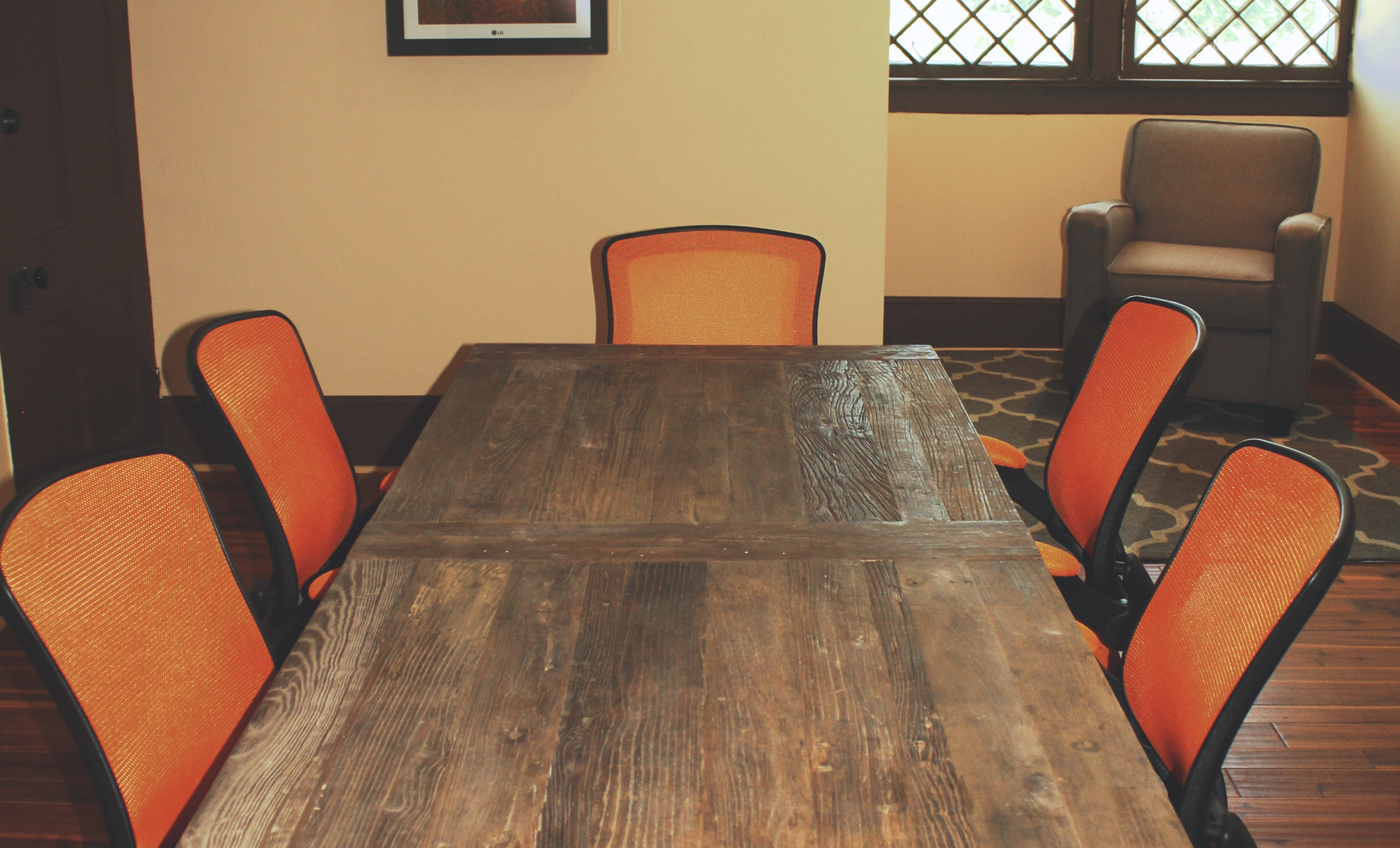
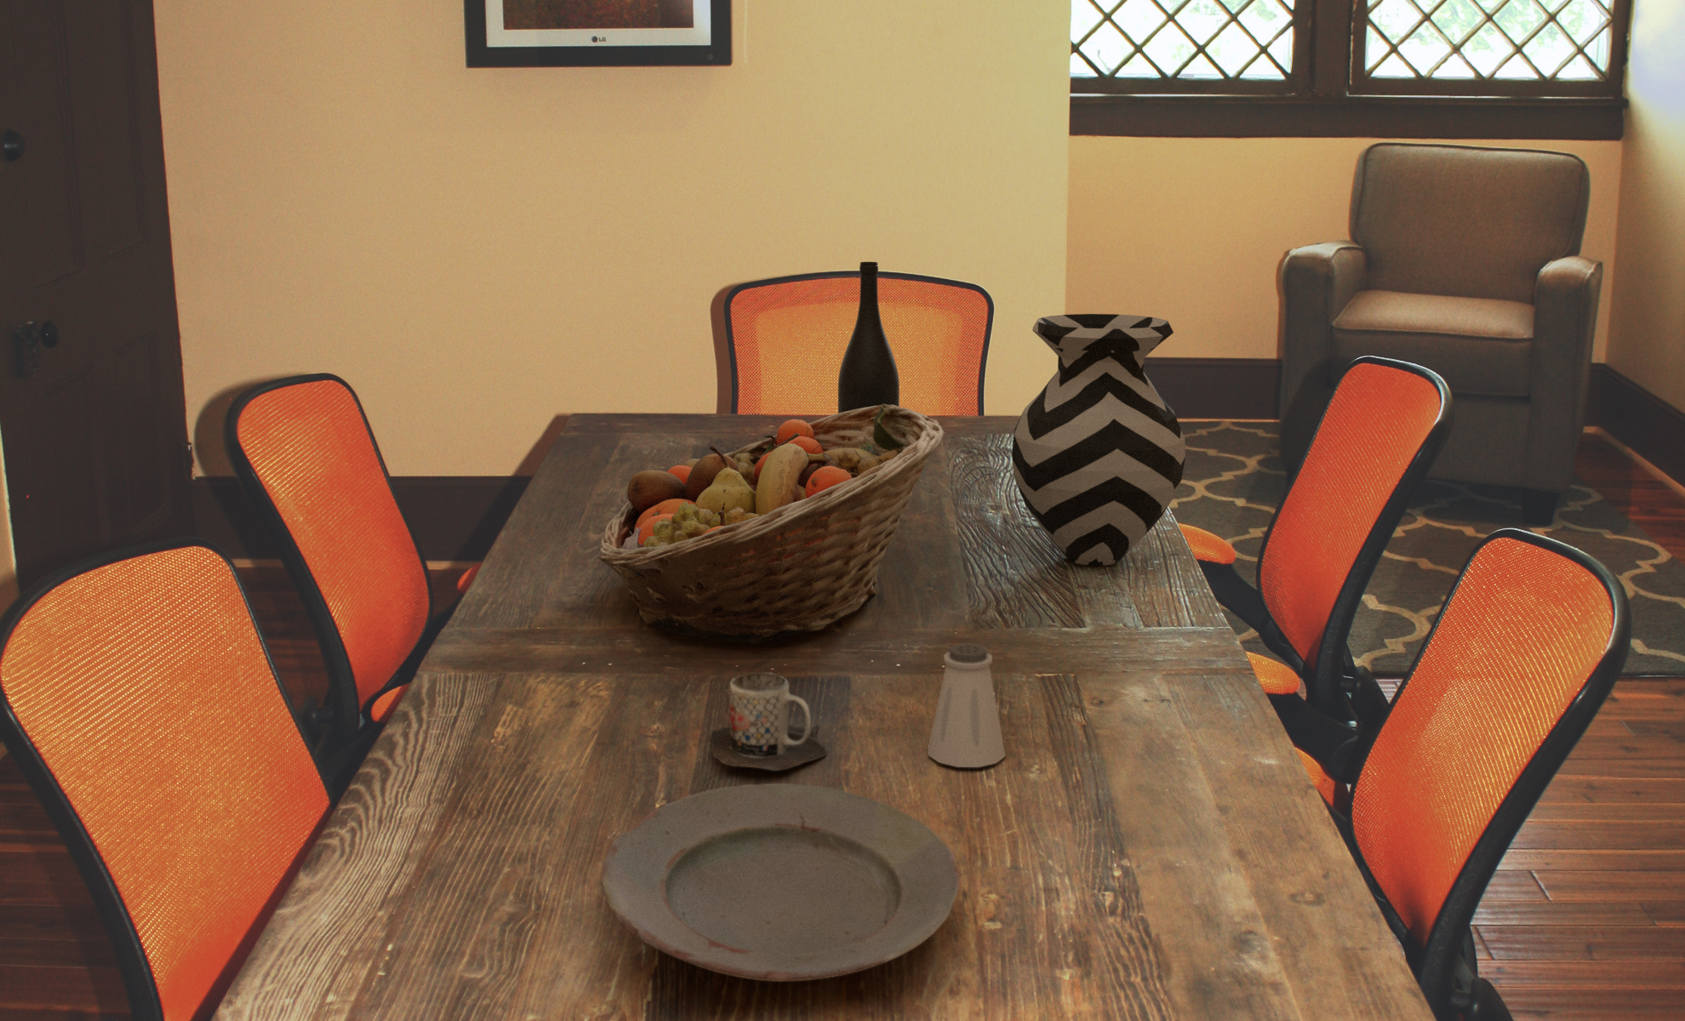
+ saltshaker [927,643,1006,768]
+ plate [599,783,960,982]
+ mug [710,672,827,772]
+ wine bottle [838,261,900,413]
+ vase [1011,313,1187,567]
+ fruit basket [598,405,947,645]
